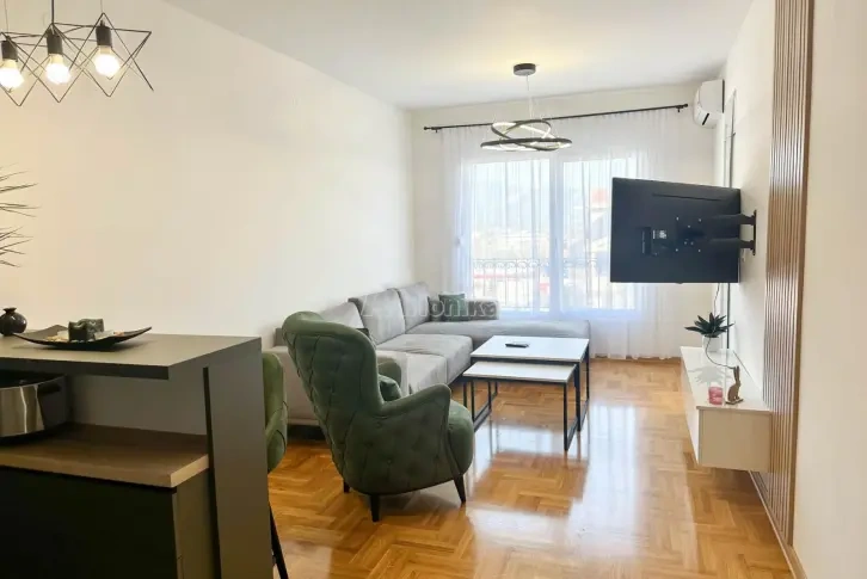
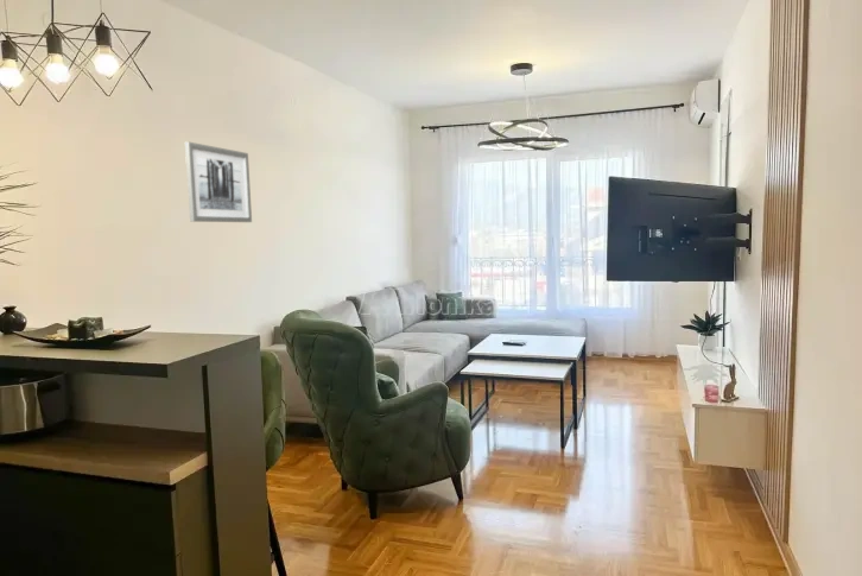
+ wall art [184,140,253,223]
